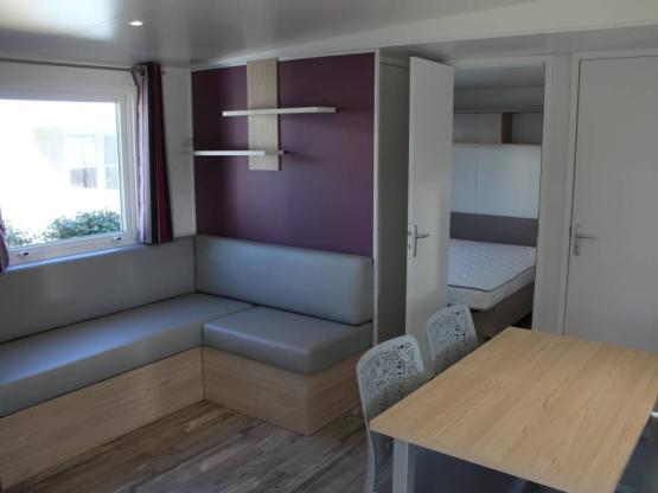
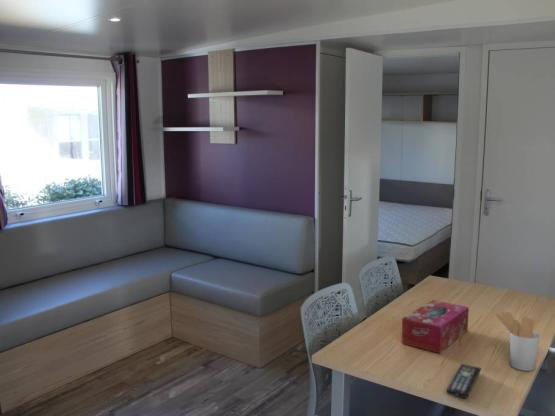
+ utensil holder [495,311,541,372]
+ remote control [446,363,482,399]
+ tissue box [401,299,470,354]
